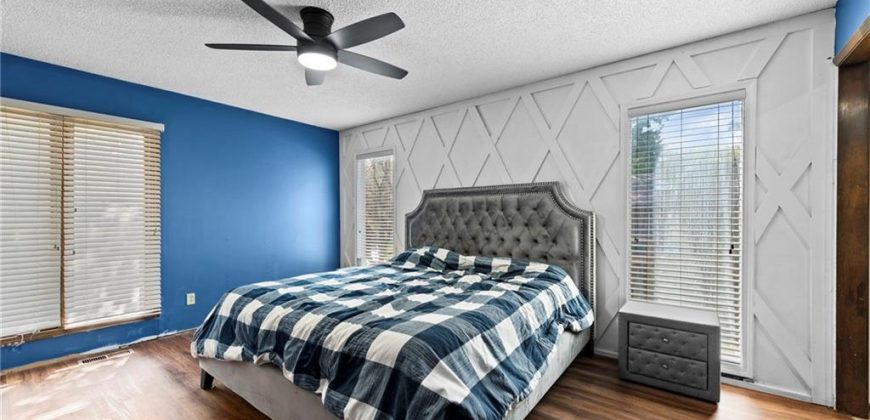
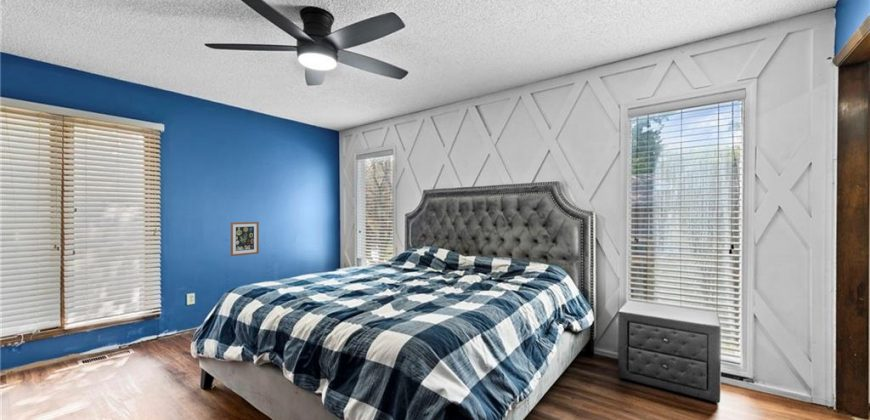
+ wall art [230,221,260,257]
